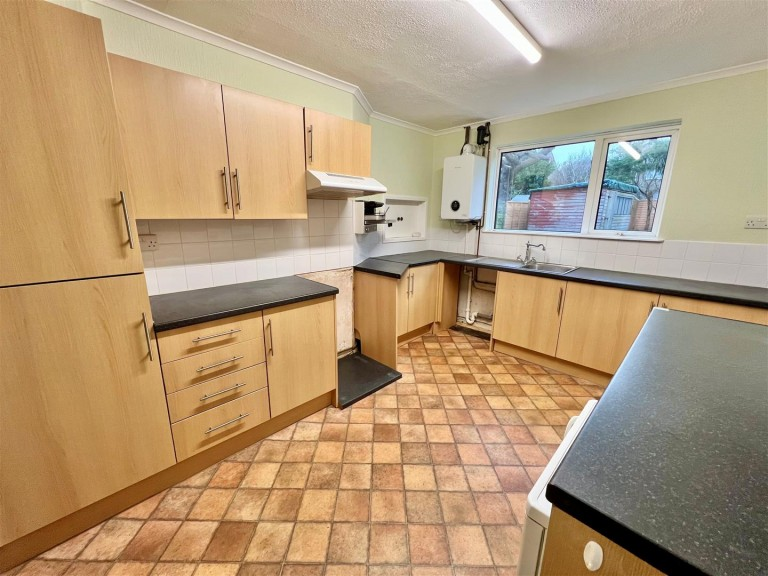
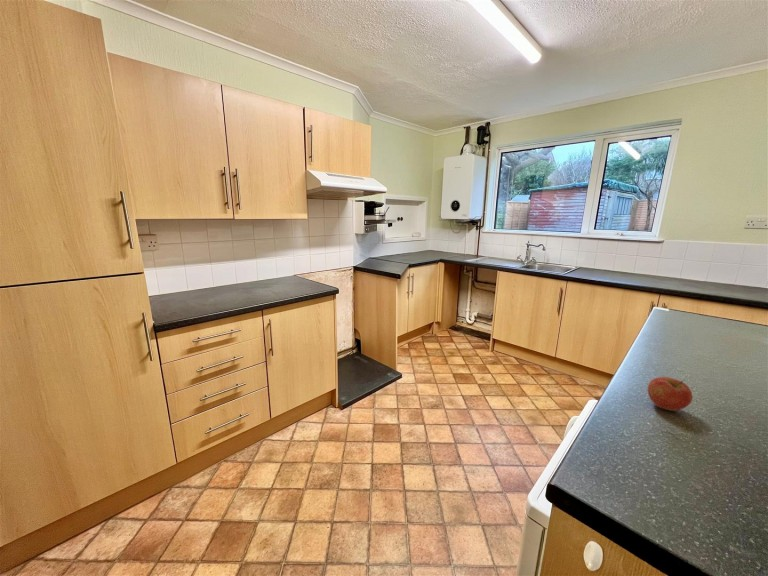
+ apple [647,376,694,412]
